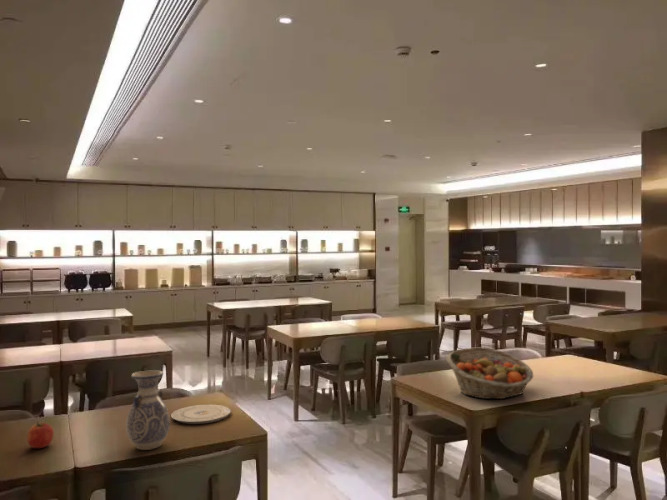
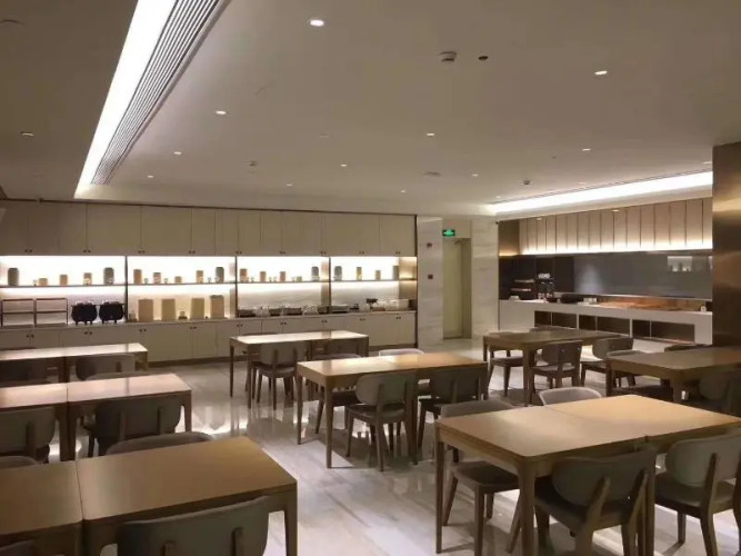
- fruit basket [446,346,534,400]
- plate [170,403,232,425]
- apple [26,421,54,449]
- vase [125,369,171,451]
